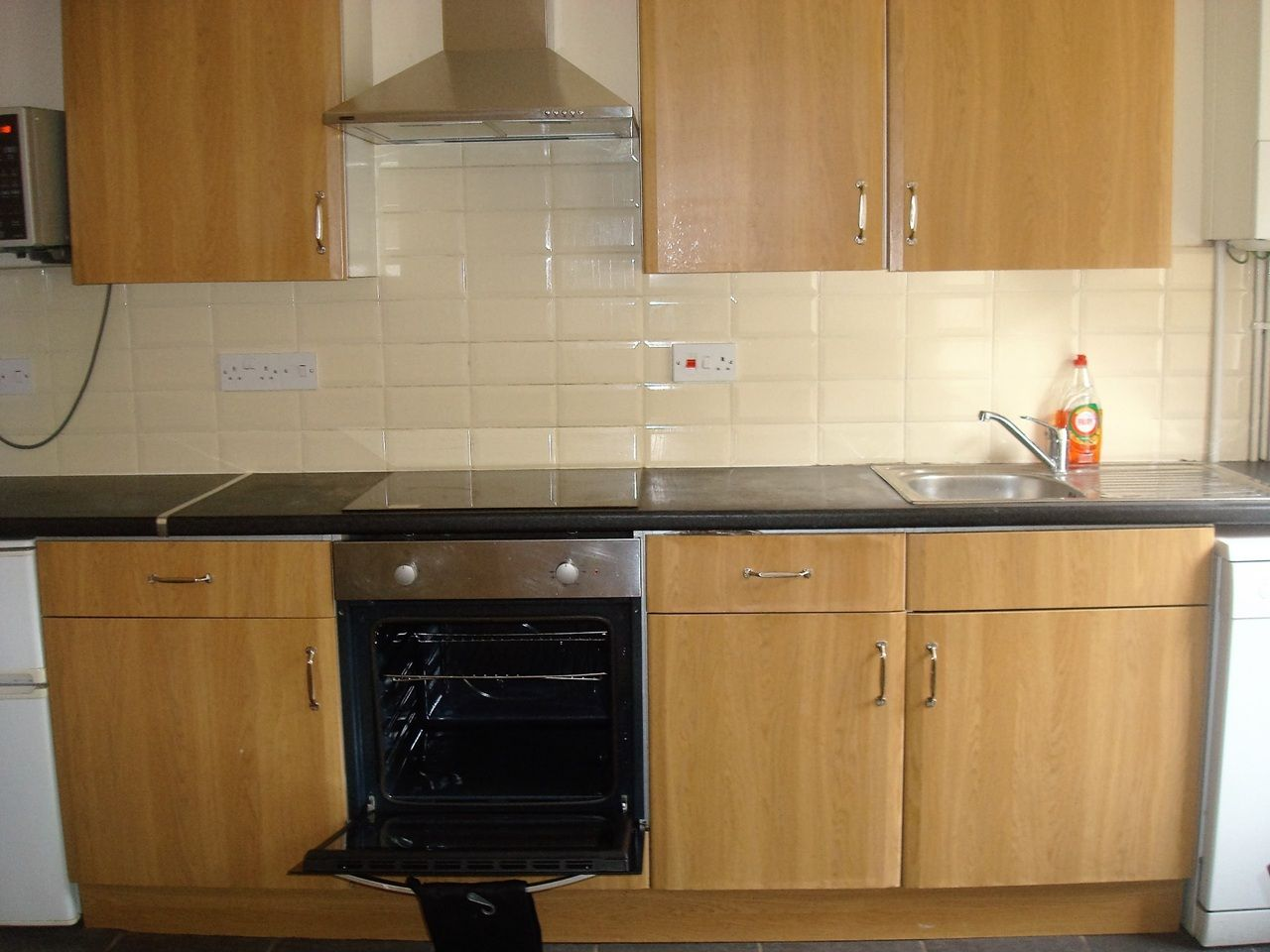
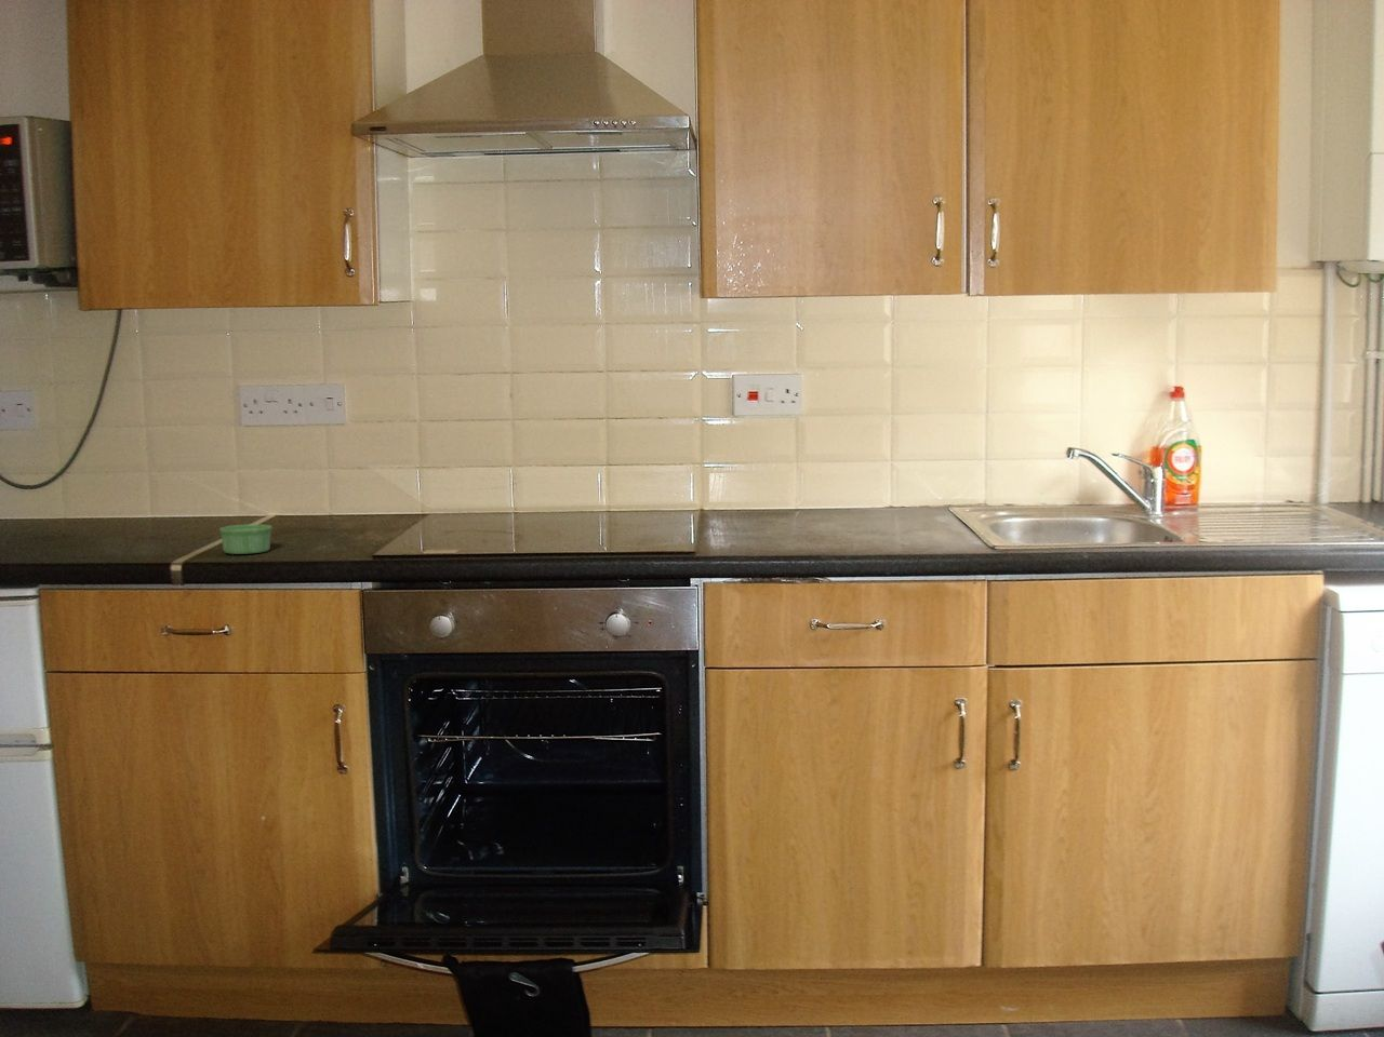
+ ramekin [218,523,274,556]
